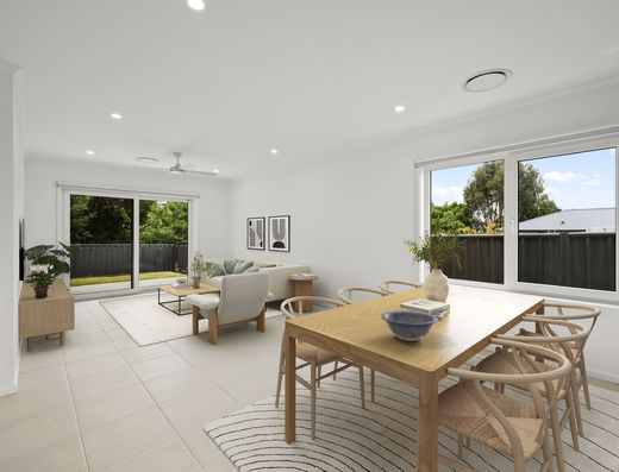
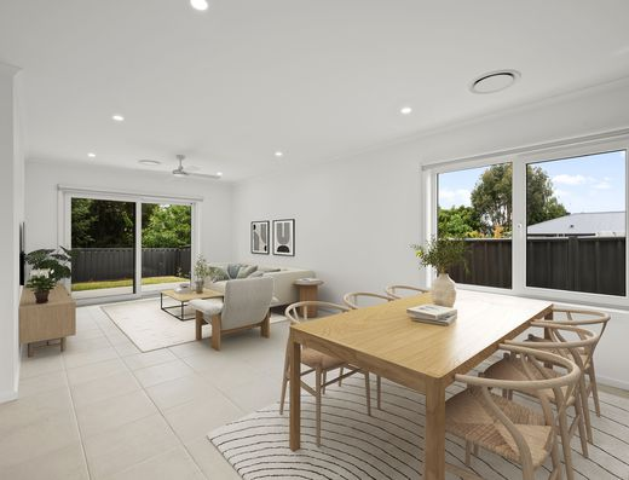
- decorative bowl [380,310,439,342]
